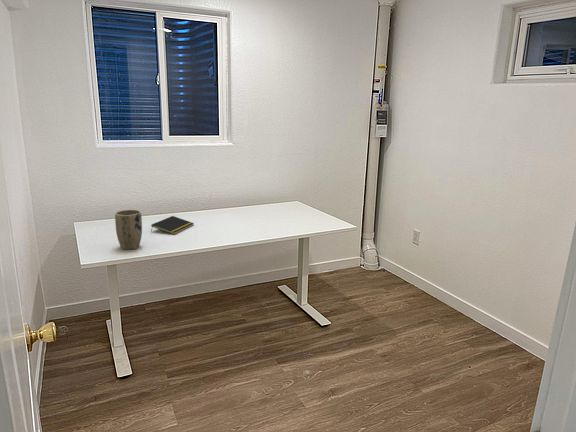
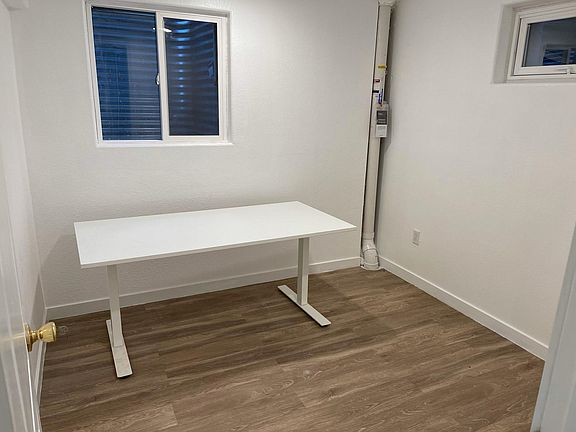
- notepad [150,215,195,235]
- plant pot [114,209,143,251]
